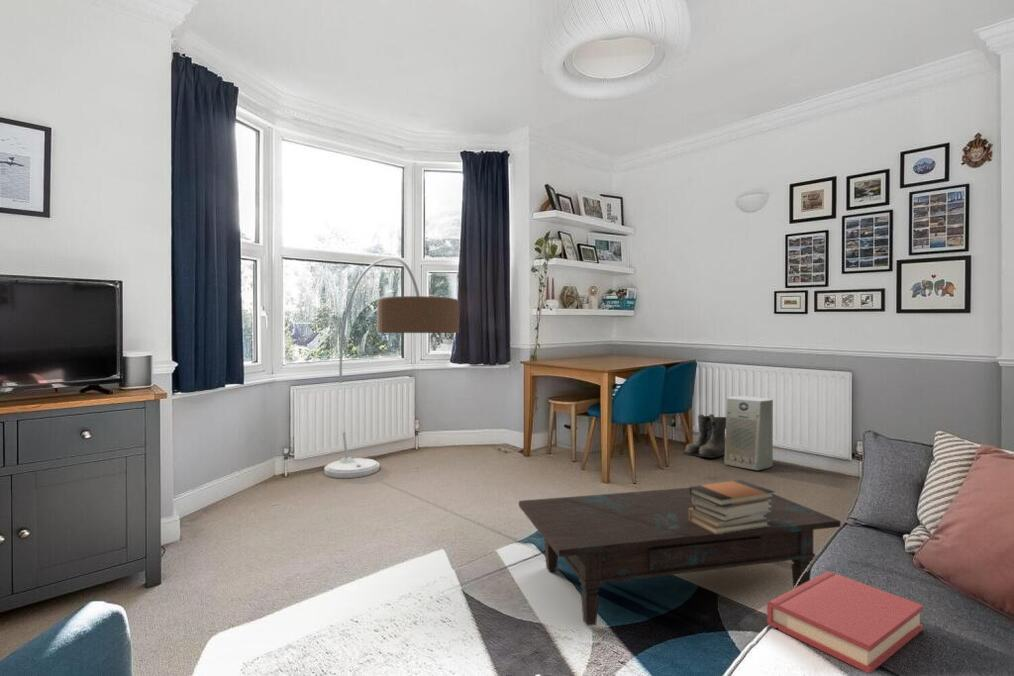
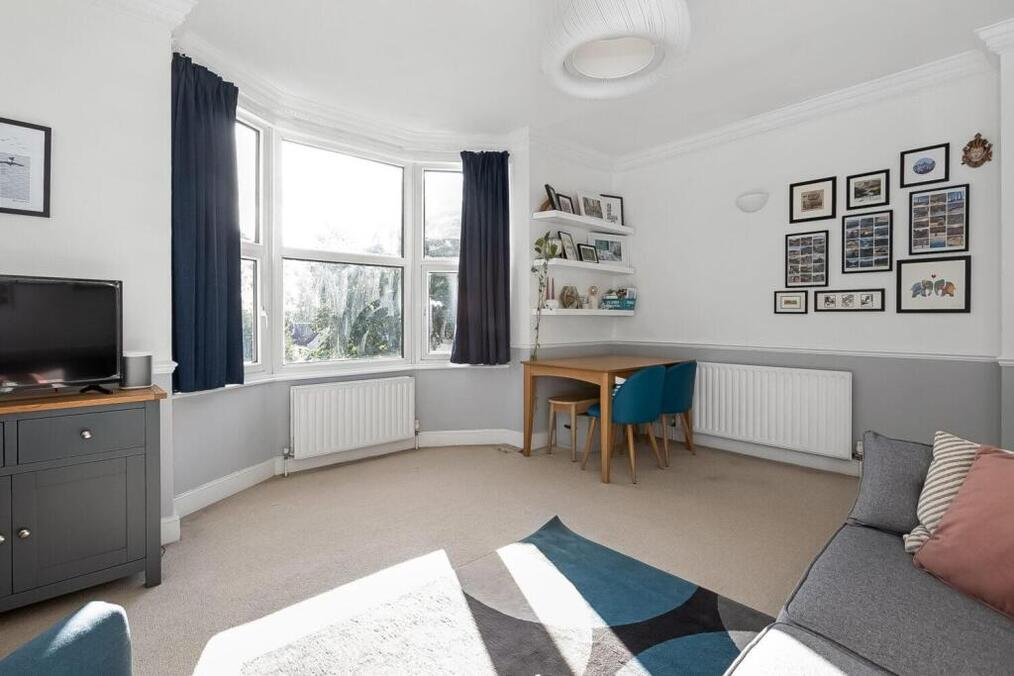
- fan [723,395,774,471]
- coffee table [518,487,842,627]
- book stack [688,479,776,534]
- floor lamp [323,256,460,479]
- boots [684,413,726,459]
- hardback book [766,570,924,675]
